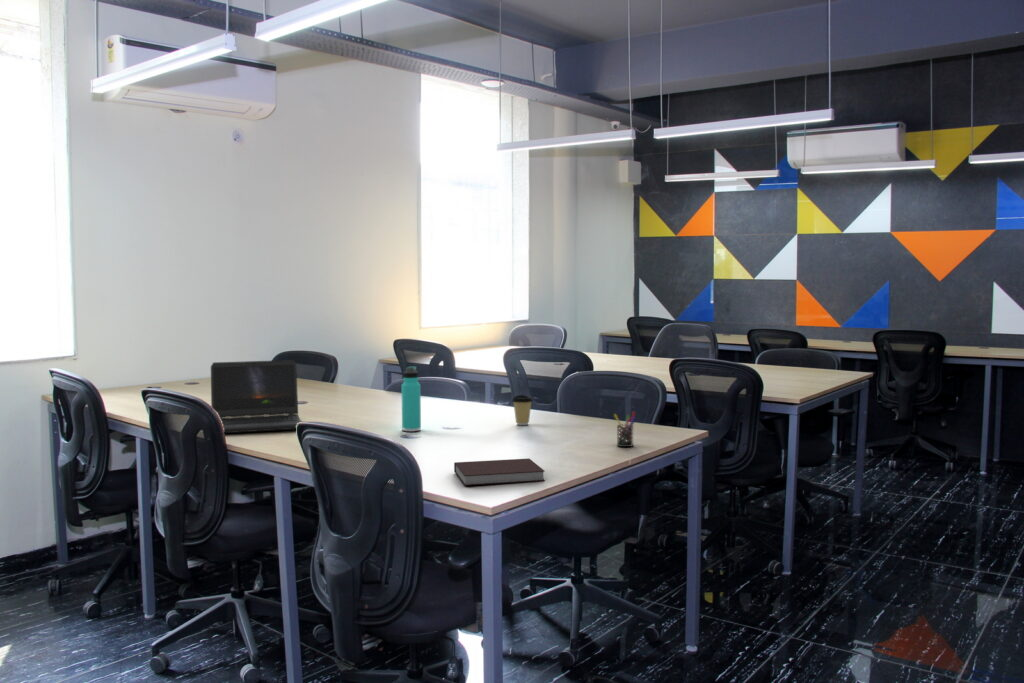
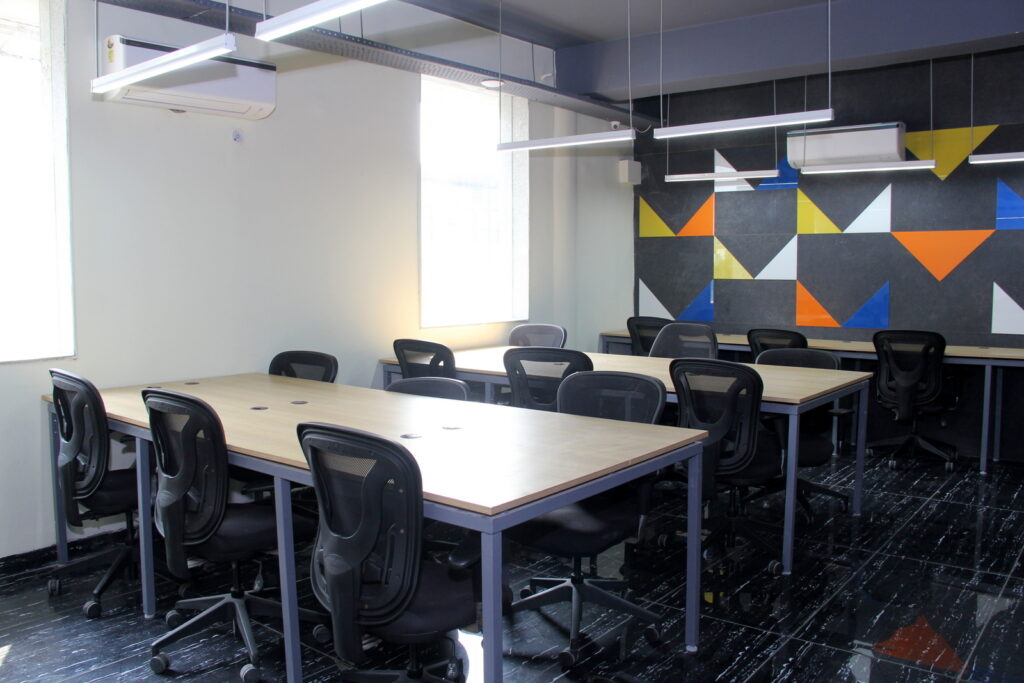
- coffee cup [511,394,534,426]
- laptop computer [210,359,303,434]
- pen holder [613,411,637,448]
- thermos bottle [401,365,422,433]
- notebook [453,458,546,487]
